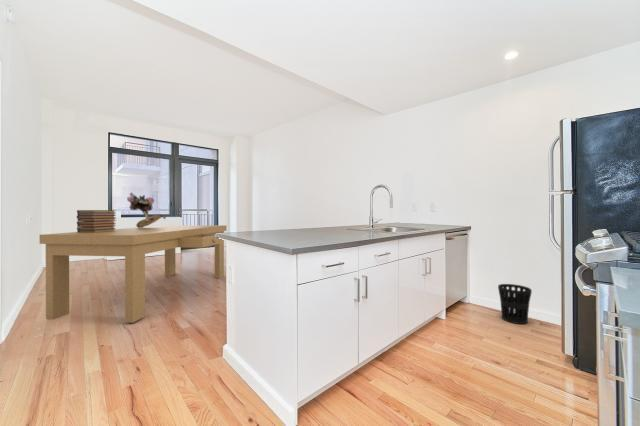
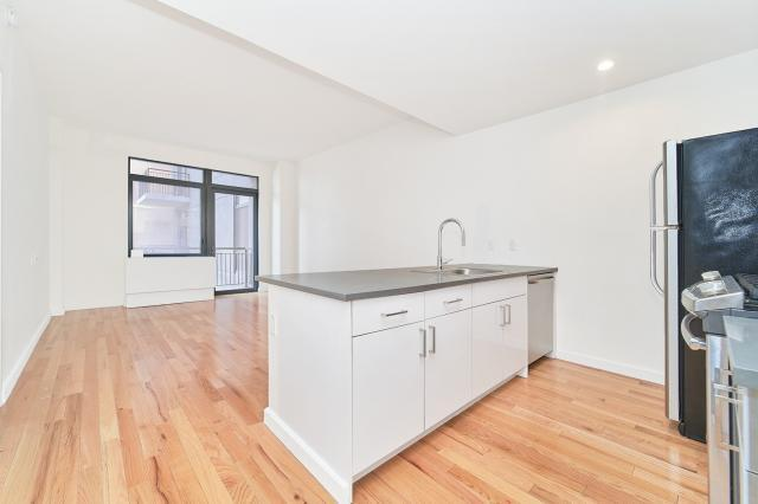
- wastebasket [497,283,533,325]
- bouquet [126,191,168,228]
- book stack [76,209,117,233]
- dining table [39,224,228,324]
